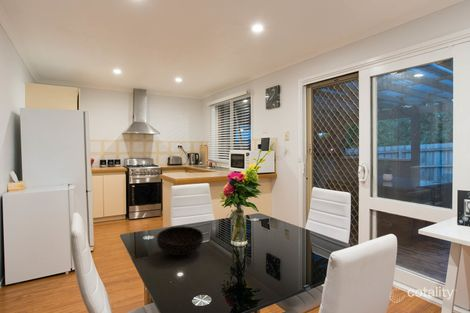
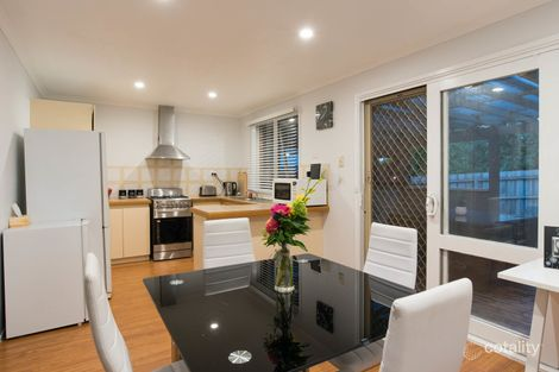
- bowl [156,225,204,256]
